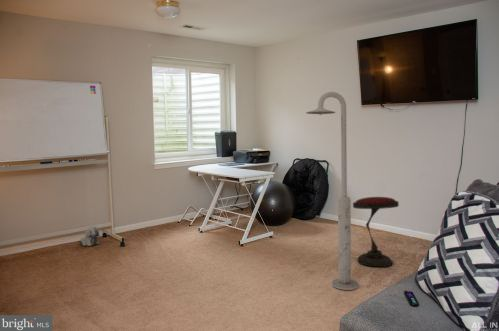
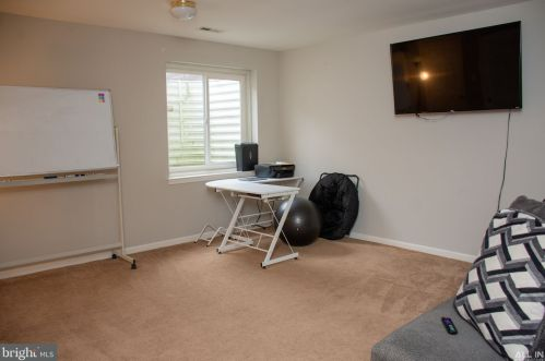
- side table [352,196,400,268]
- plush toy [79,226,101,247]
- floor lamp [305,91,360,291]
